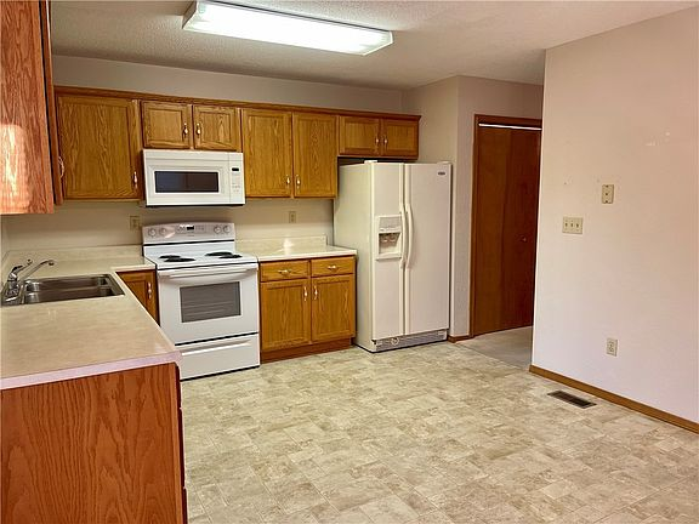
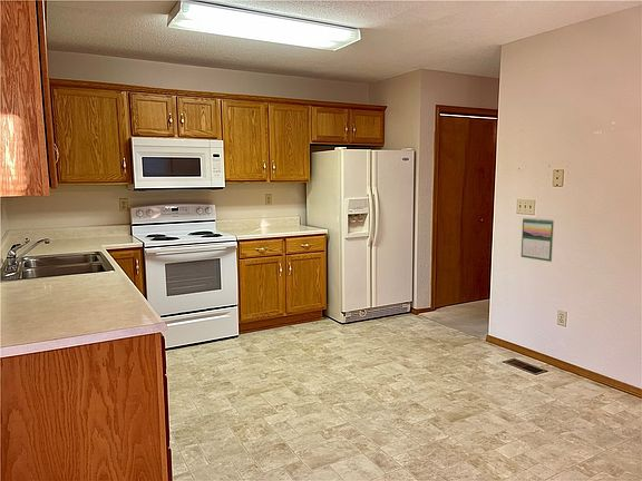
+ calendar [521,217,555,263]
